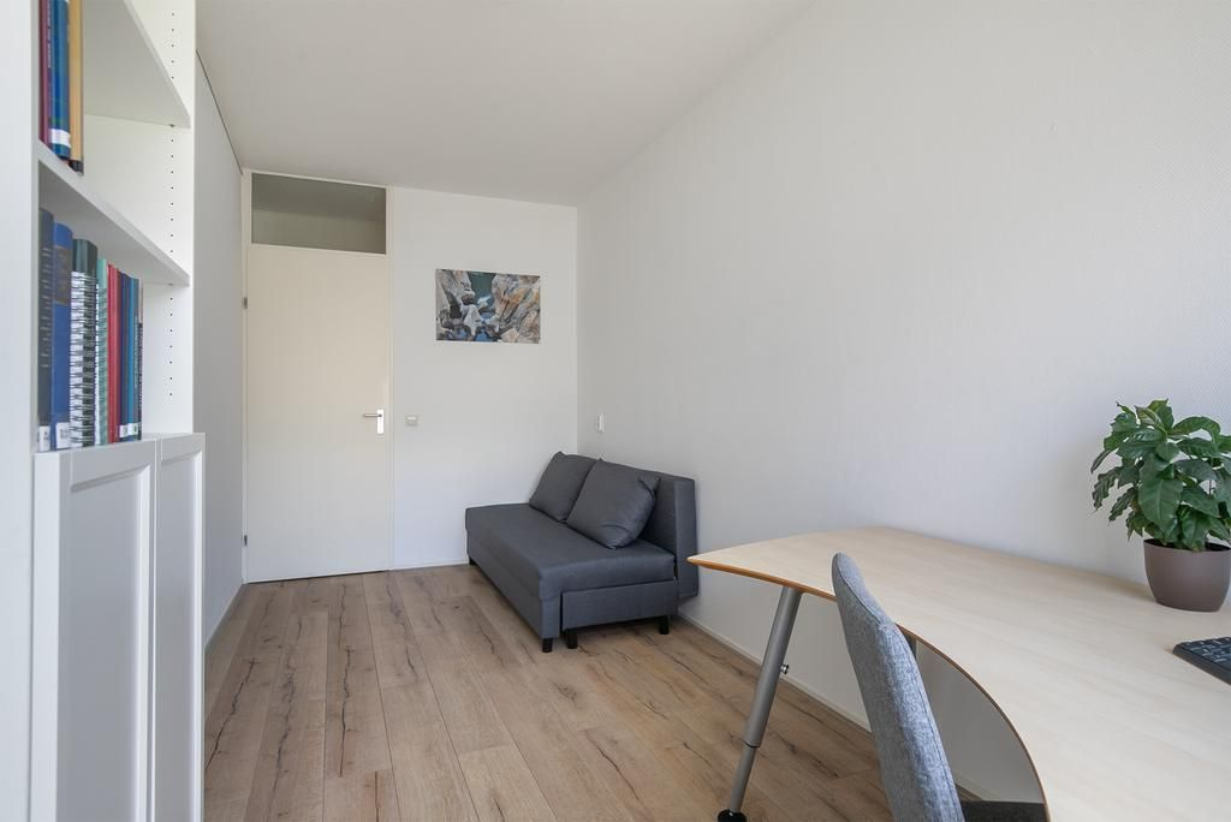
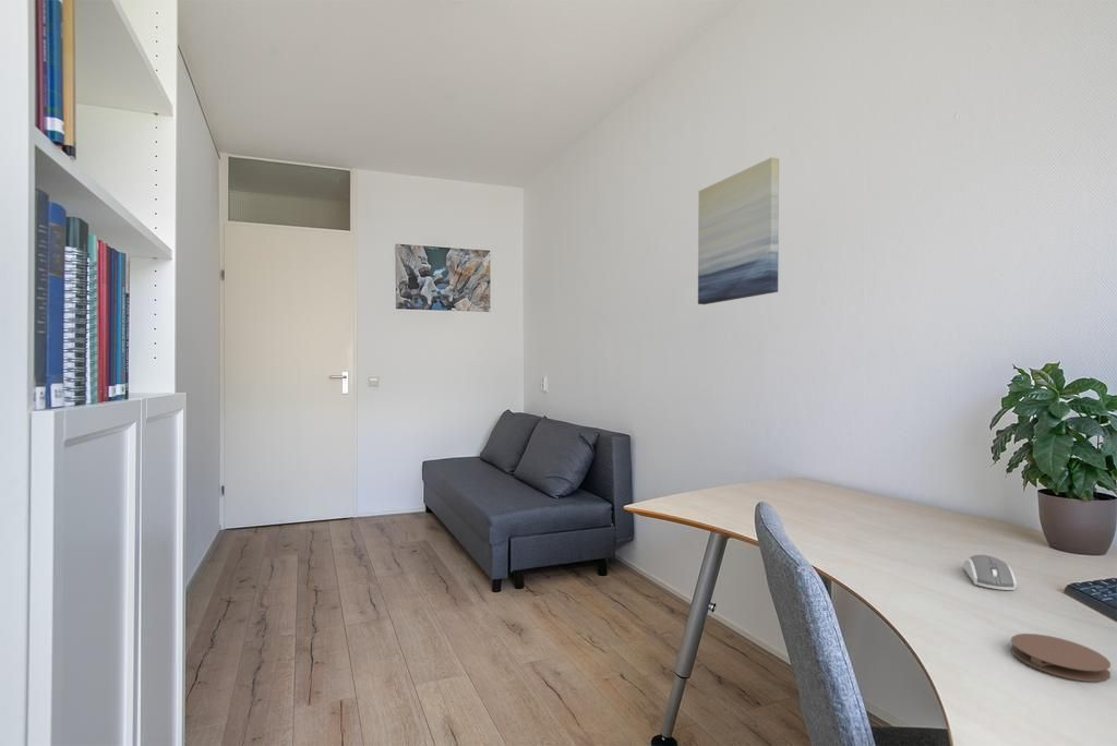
+ coaster [1010,633,1112,683]
+ computer mouse [962,554,1018,591]
+ wall art [697,156,780,305]
